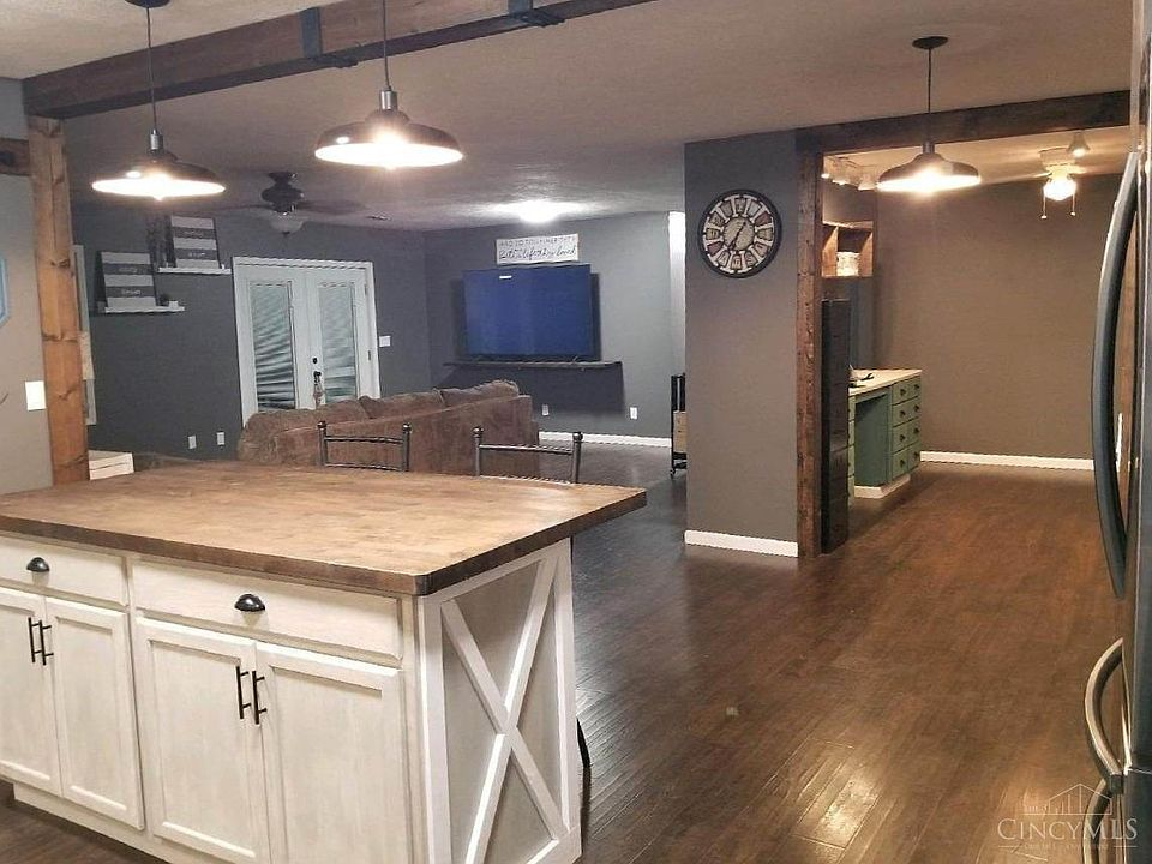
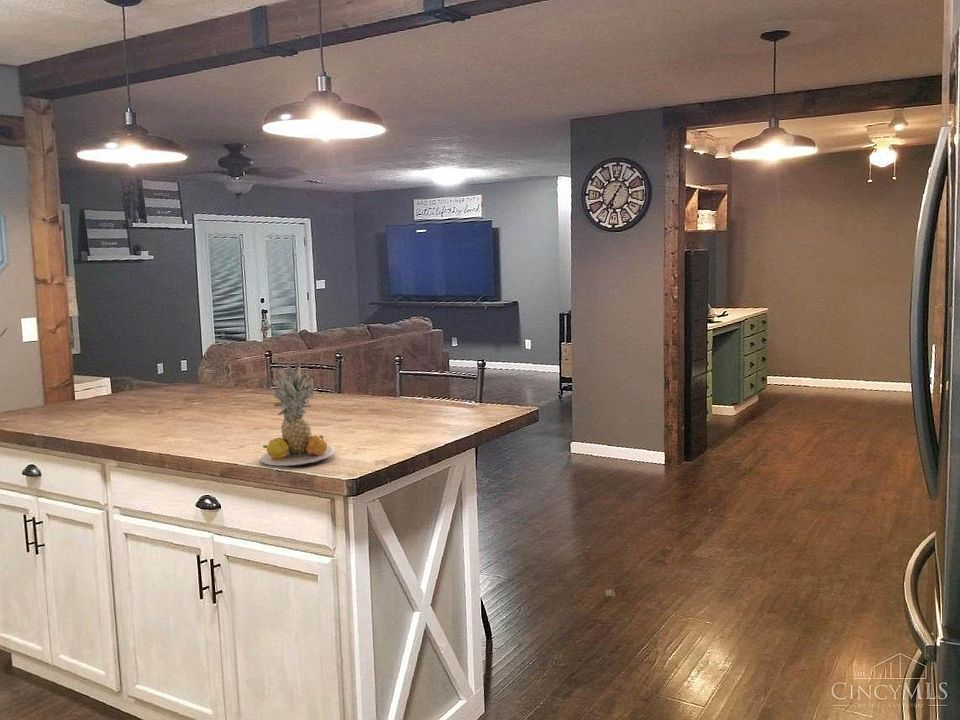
+ succulent plant [259,361,336,467]
